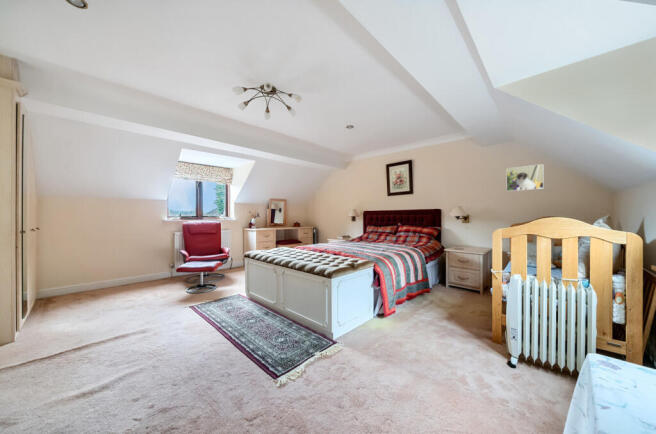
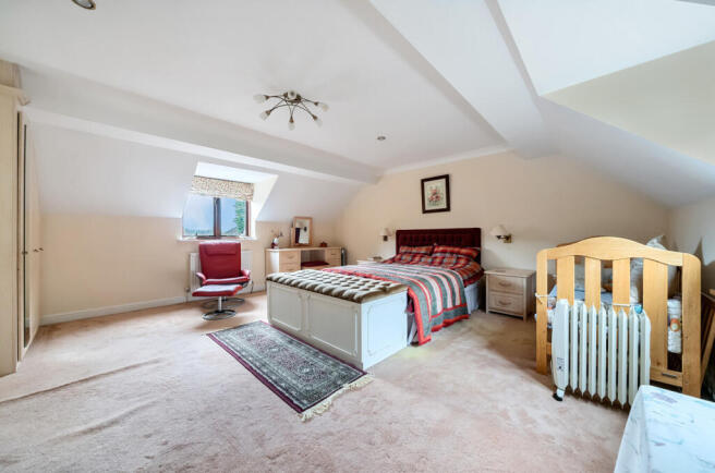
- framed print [505,163,545,192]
